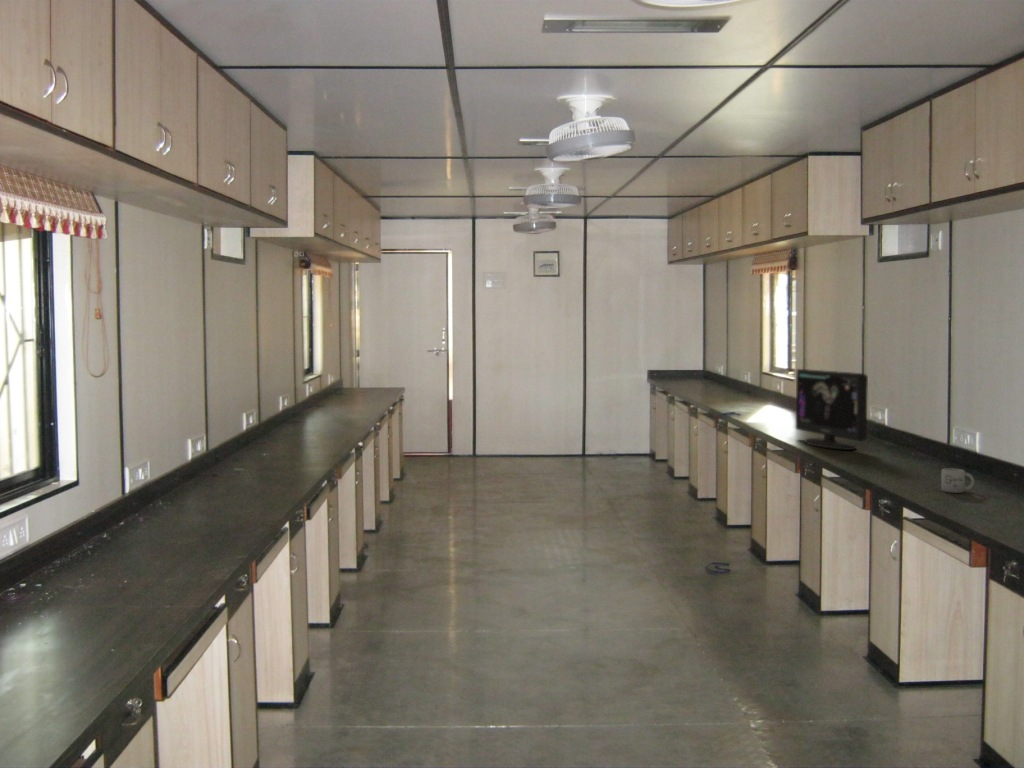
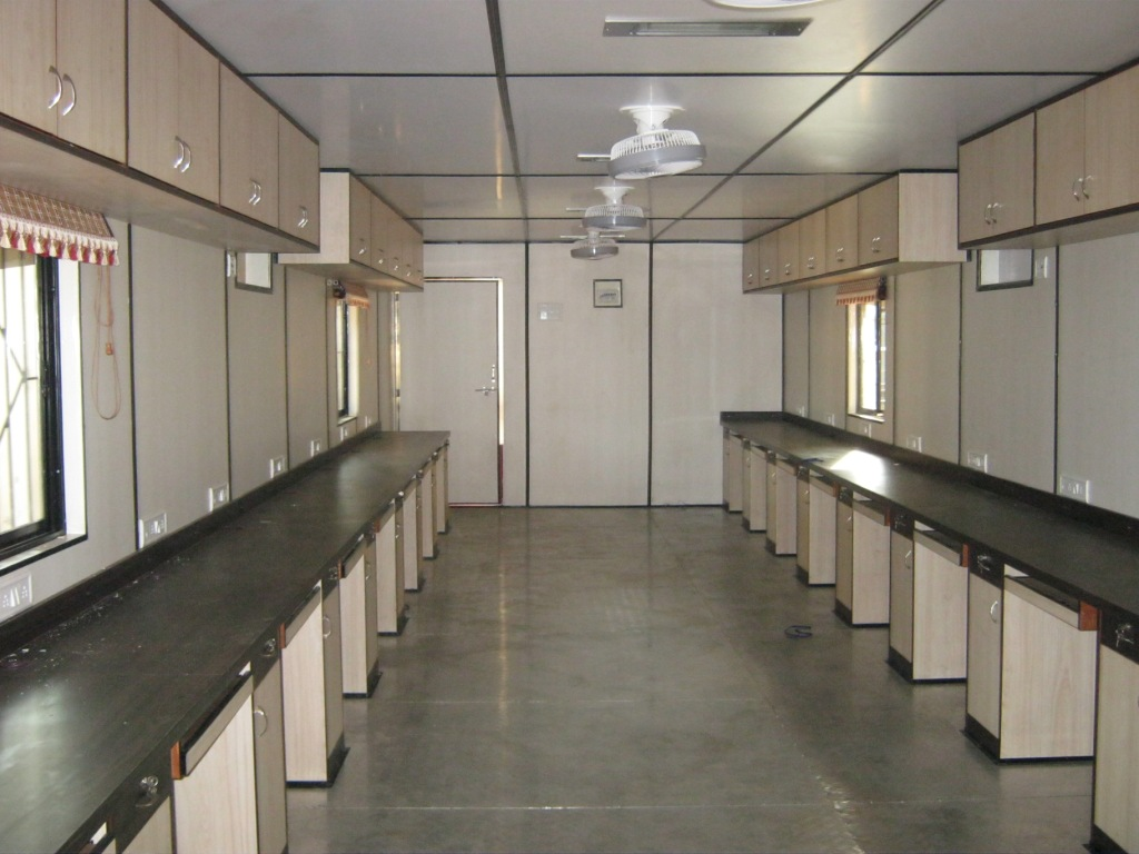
- mug [940,467,975,494]
- computer monitor [795,368,869,451]
